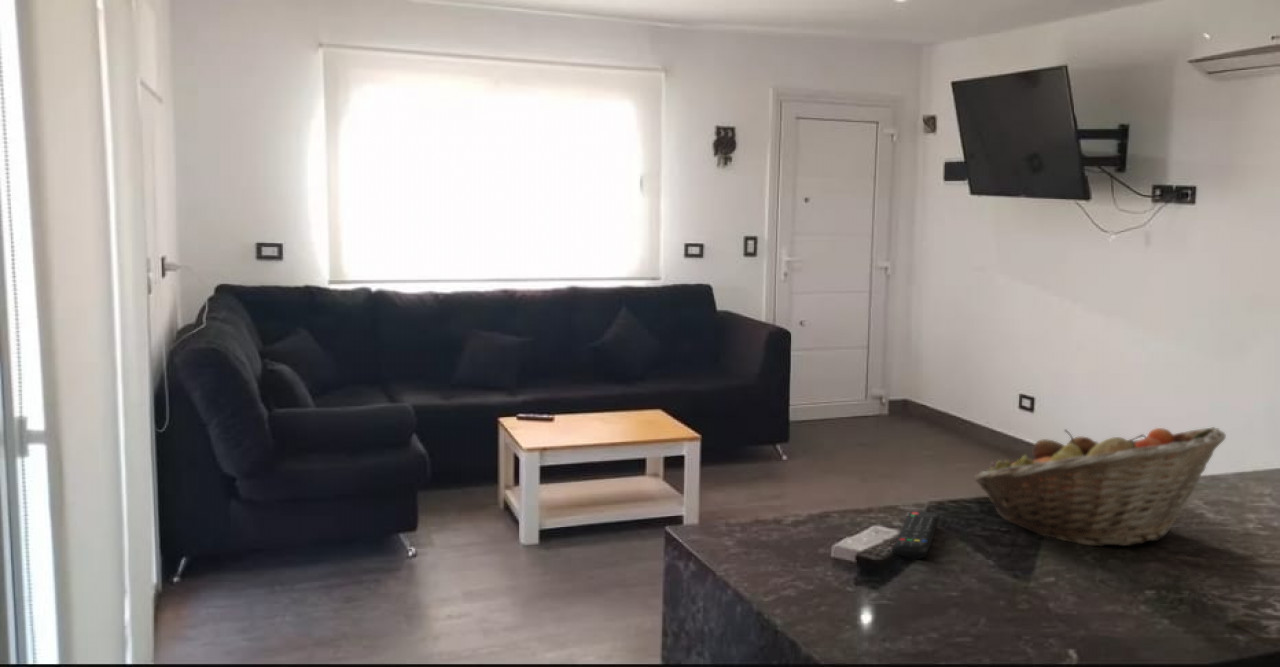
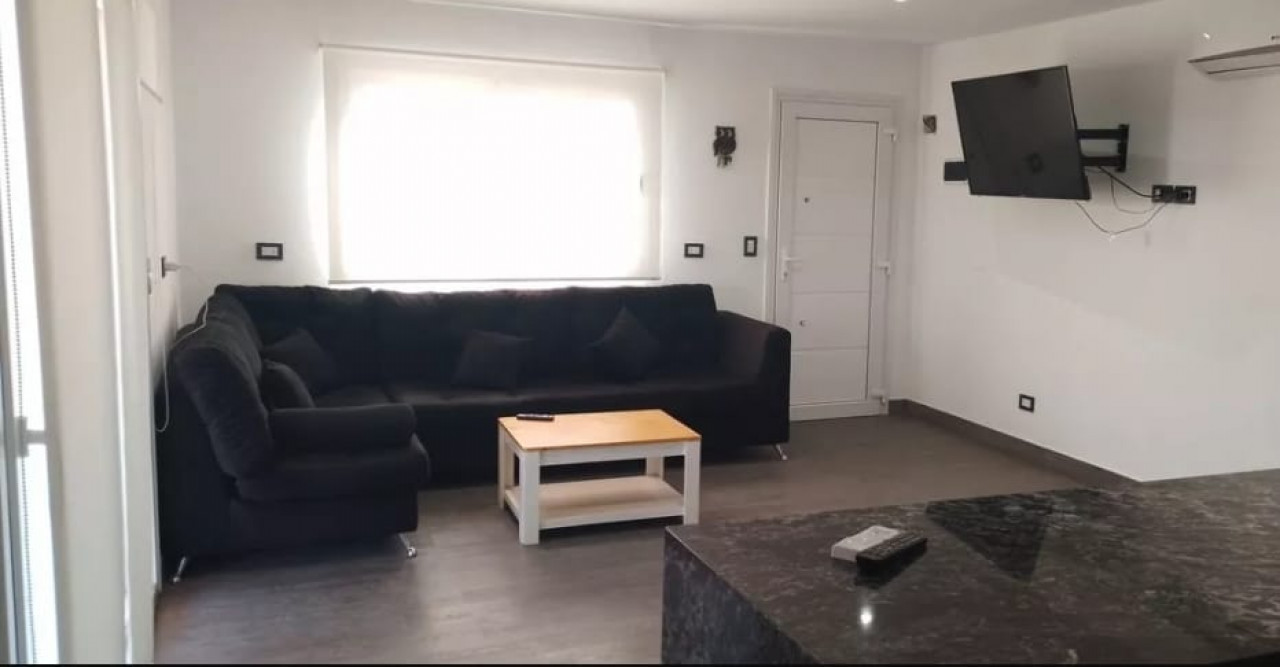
- fruit basket [973,426,1227,548]
- remote control [891,510,941,560]
